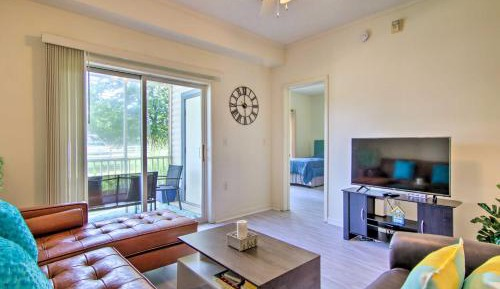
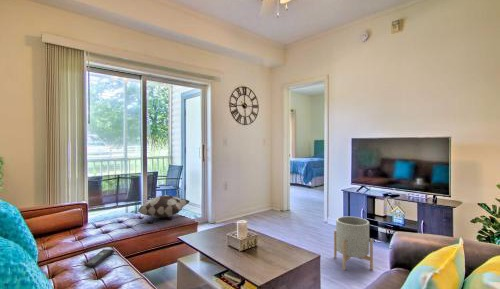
+ remote control [84,248,115,268]
+ planter [333,216,374,271]
+ decorative pillow [129,194,191,219]
